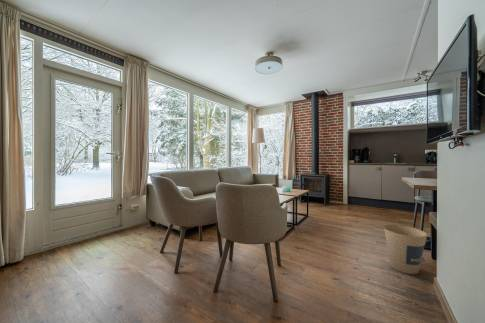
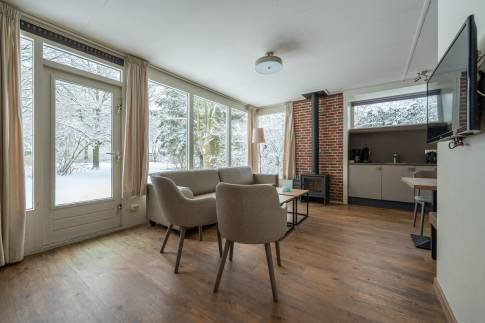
- trash can [383,224,428,275]
